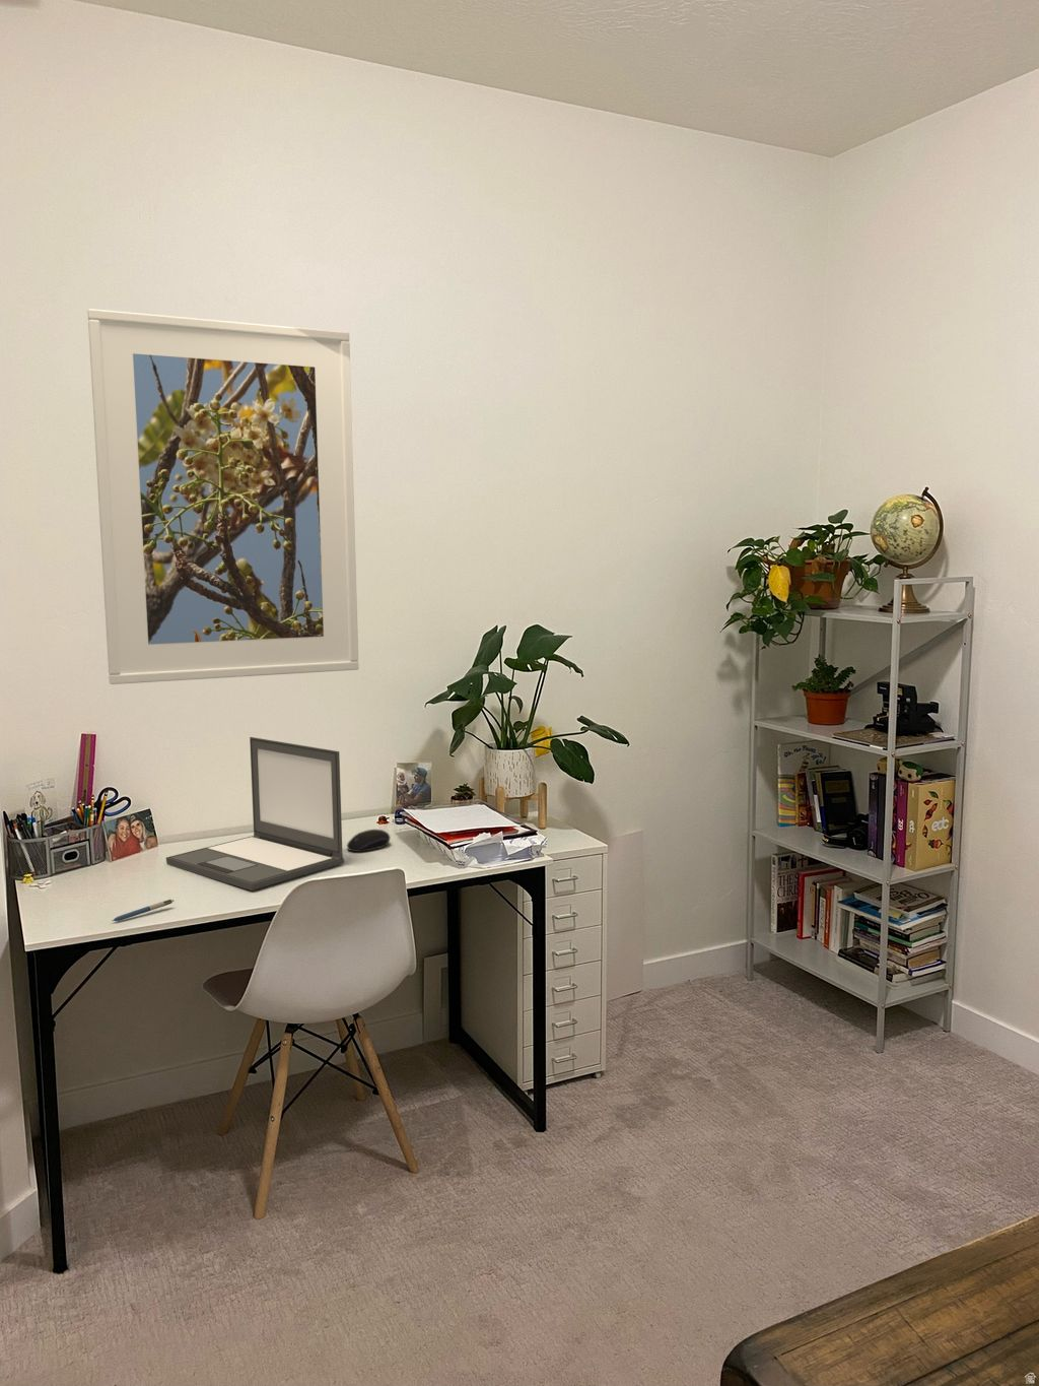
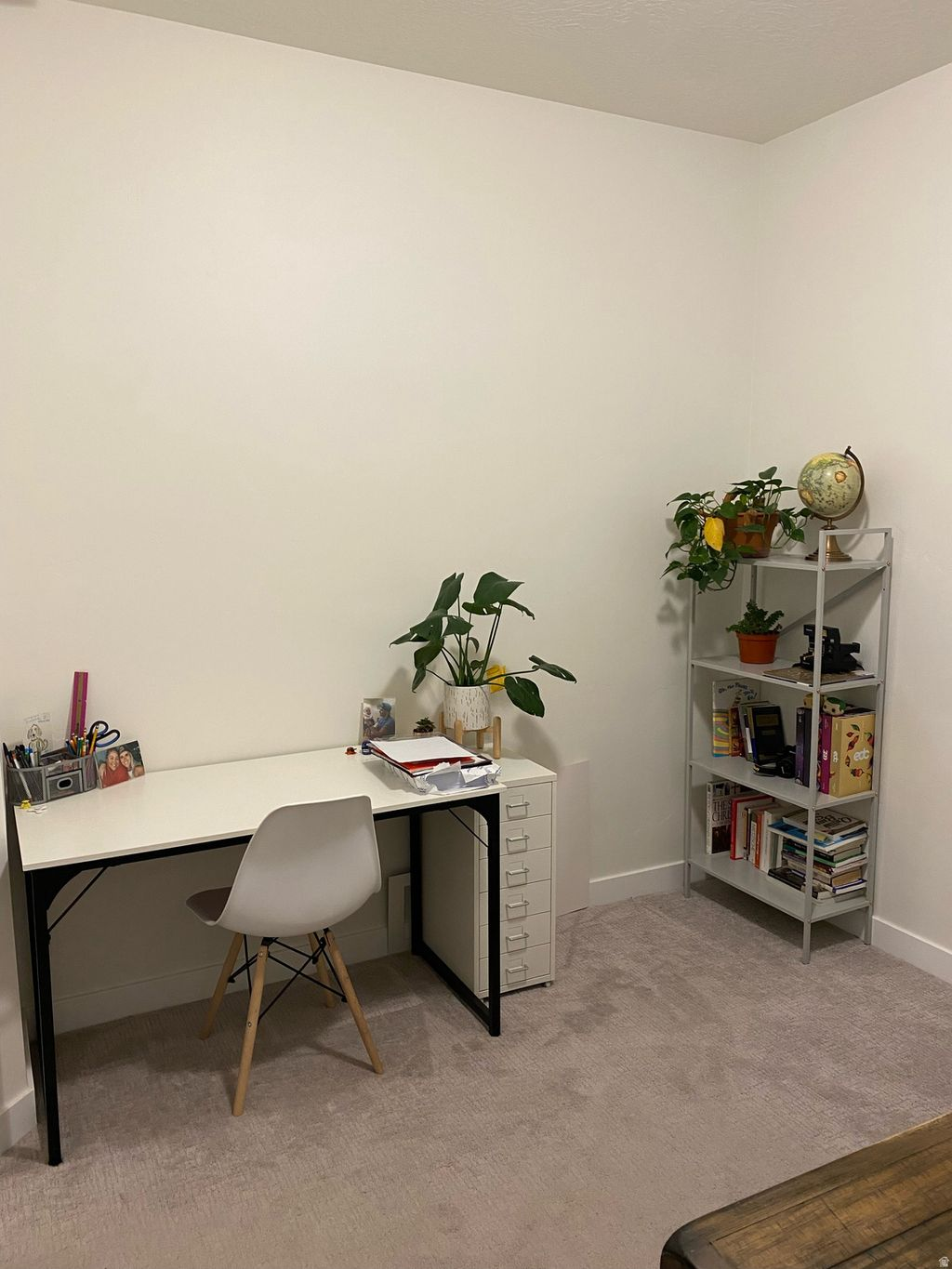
- computer mouse [346,829,392,853]
- laptop [166,736,345,891]
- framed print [86,308,360,686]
- pen [111,899,176,922]
